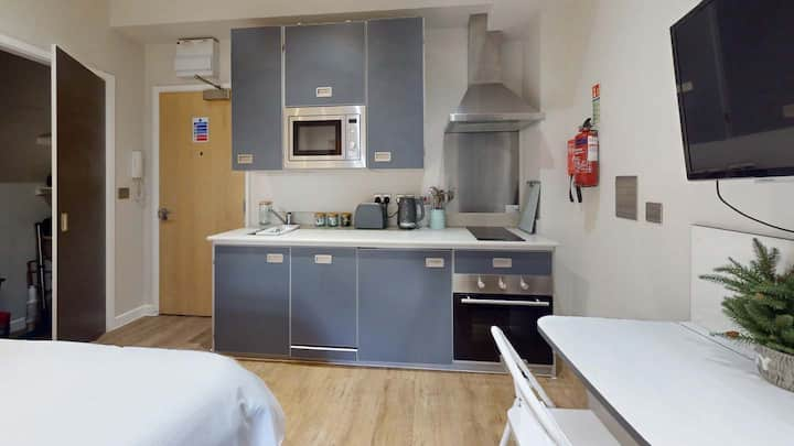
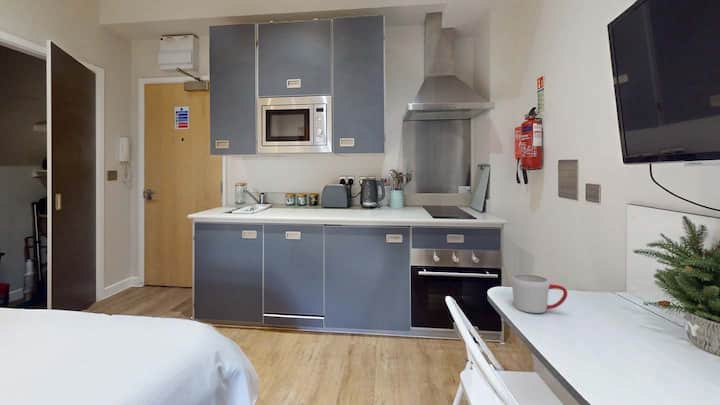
+ mug [511,274,568,314]
